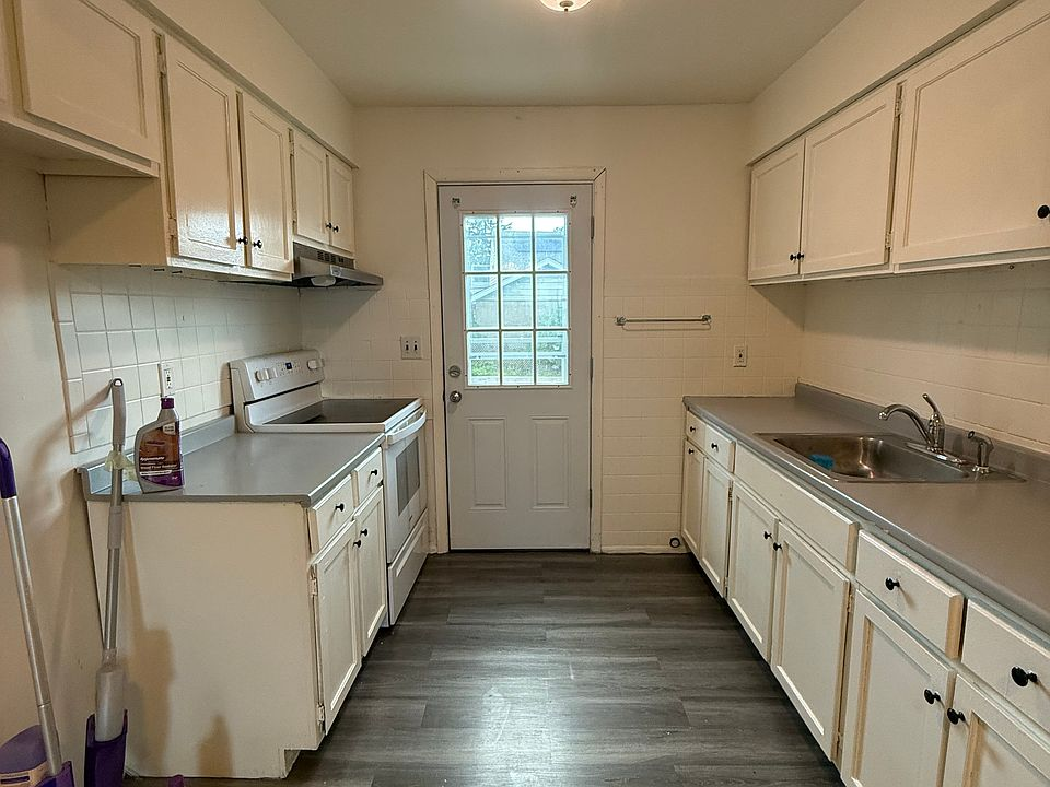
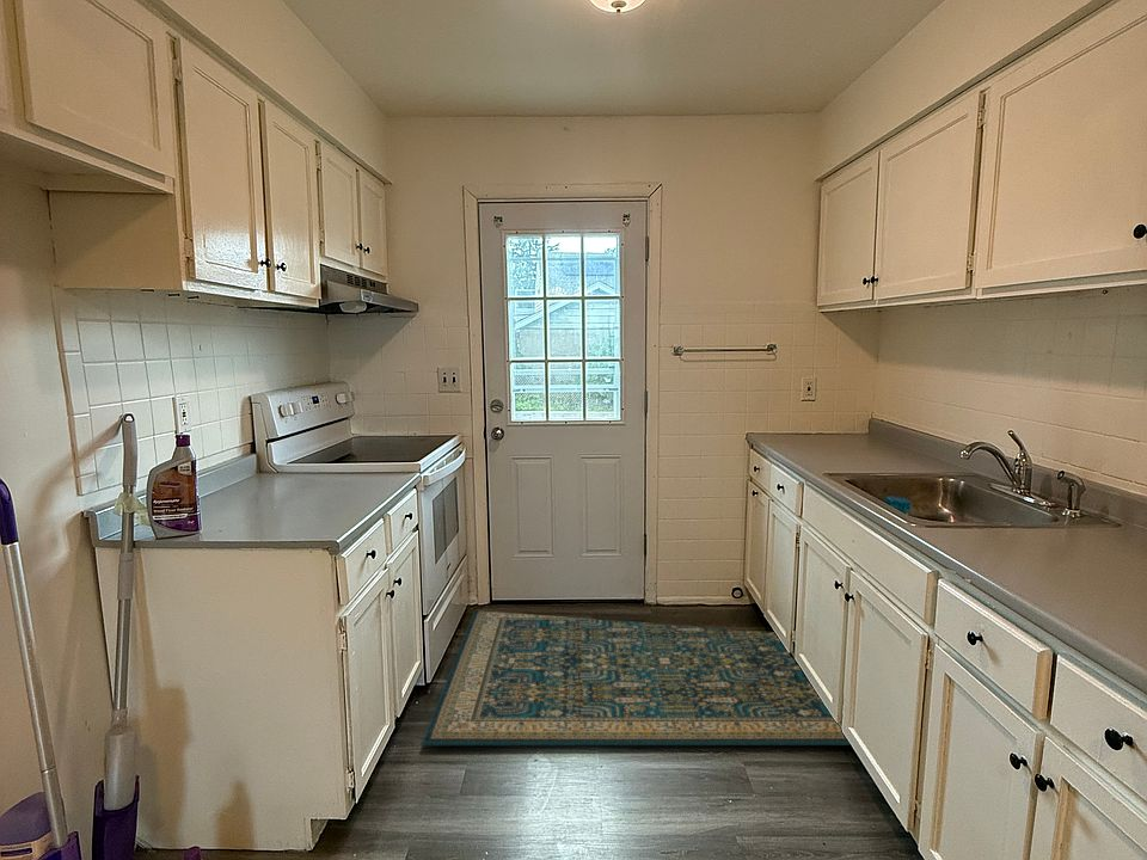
+ rug [421,609,851,747]
